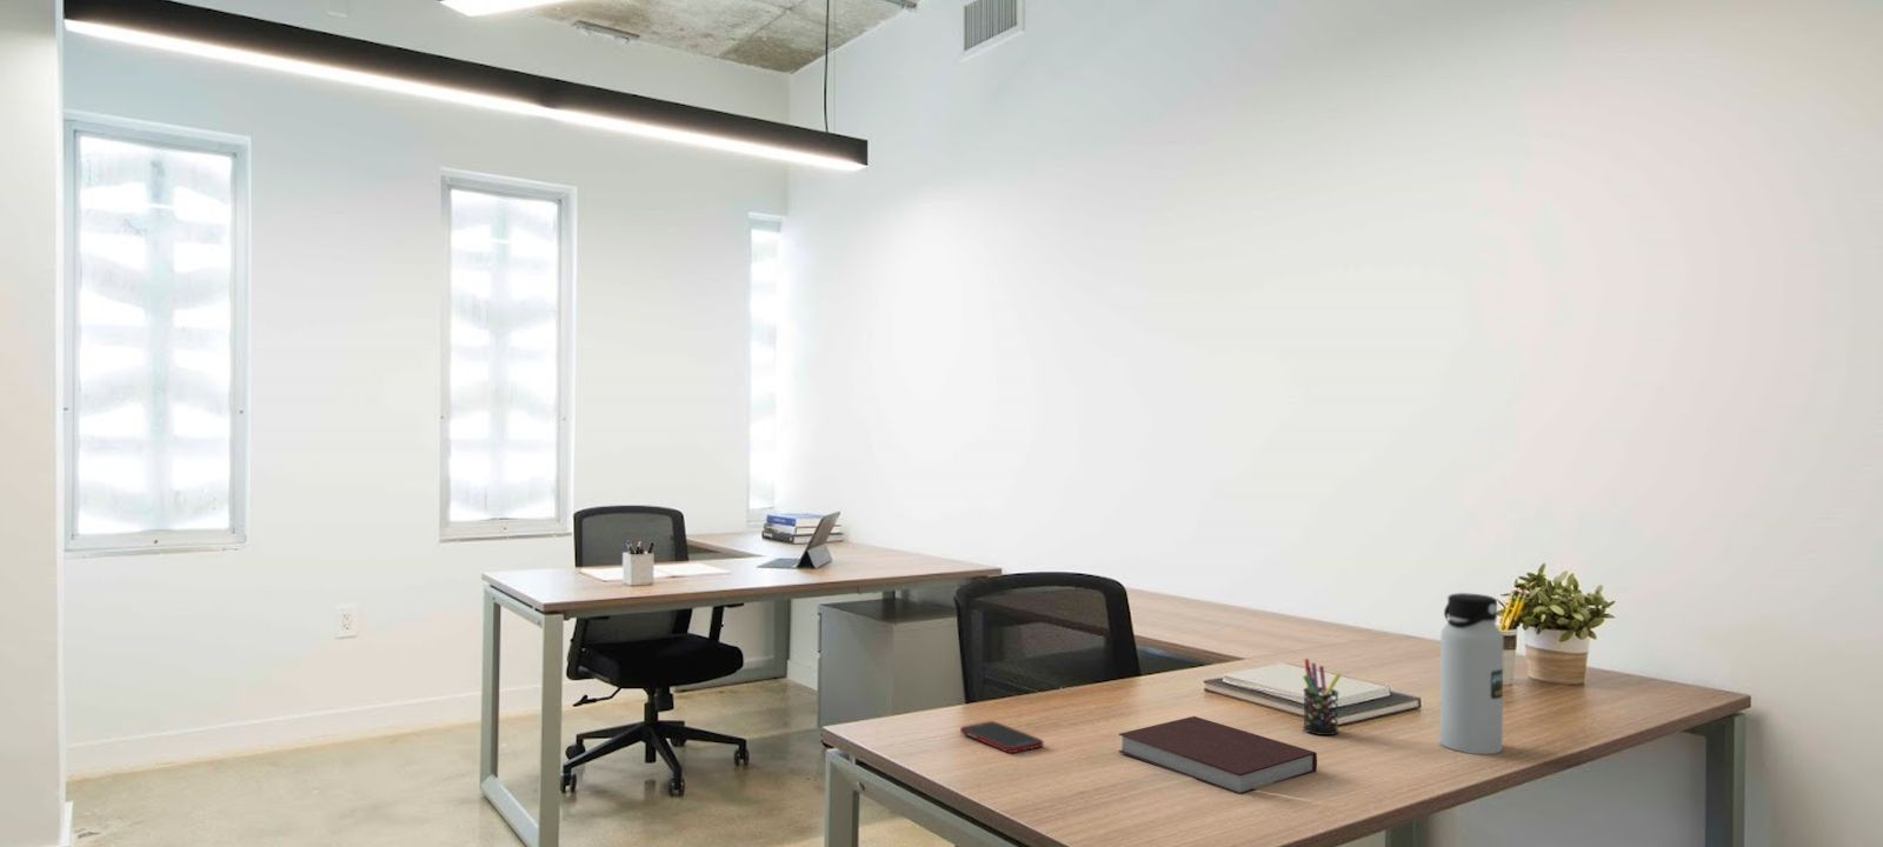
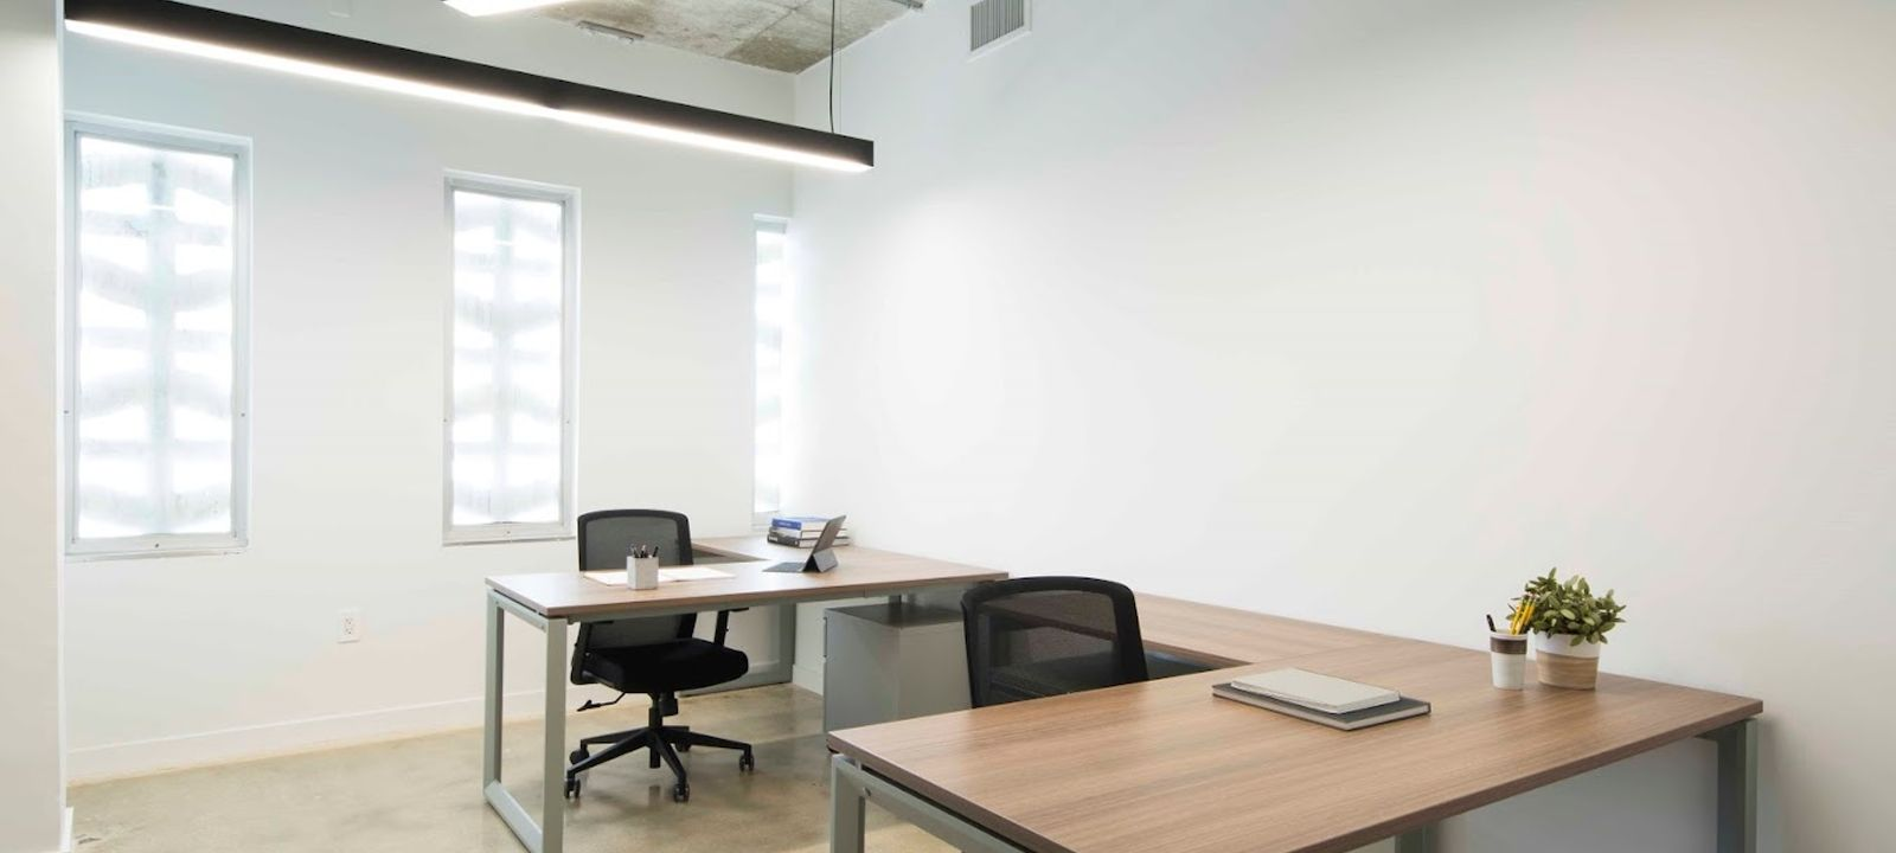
- water bottle [1439,591,1505,756]
- notebook [1117,715,1319,795]
- pen holder [1302,657,1341,737]
- cell phone [960,720,1045,755]
